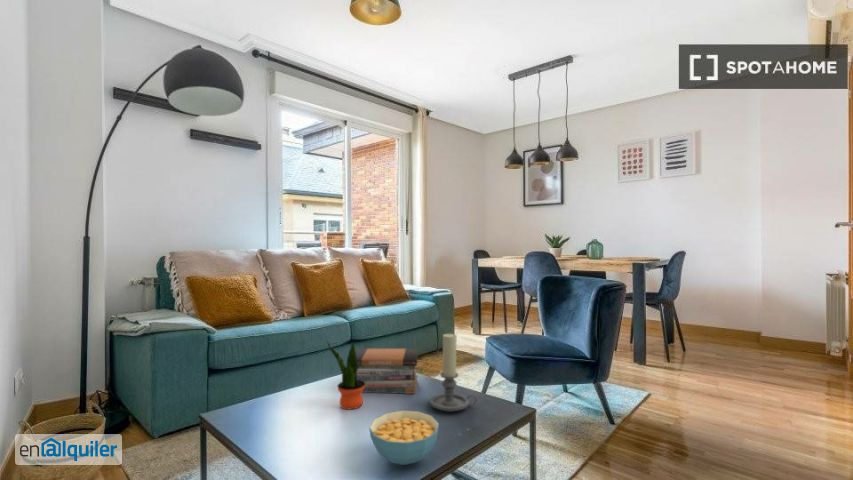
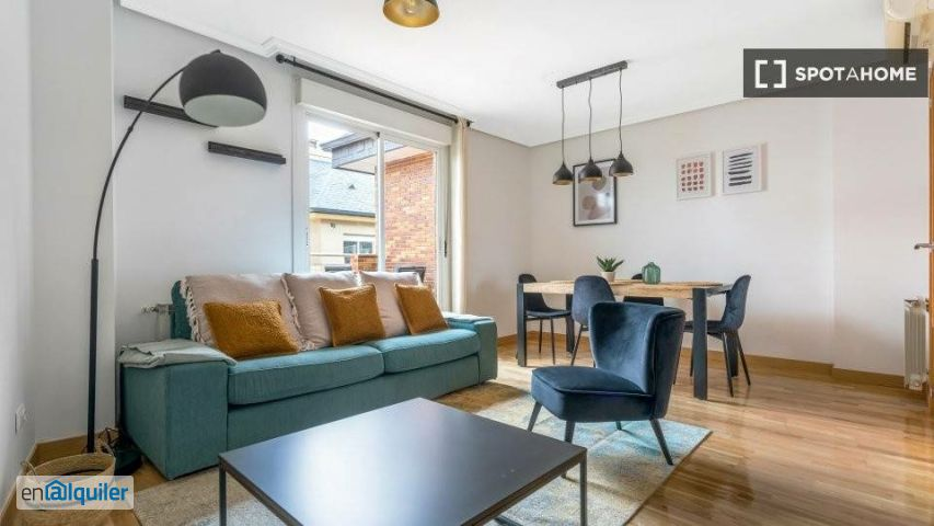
- book stack [355,348,419,395]
- cereal bowl [368,410,440,466]
- candle holder [429,332,478,413]
- potted plant [326,340,365,410]
